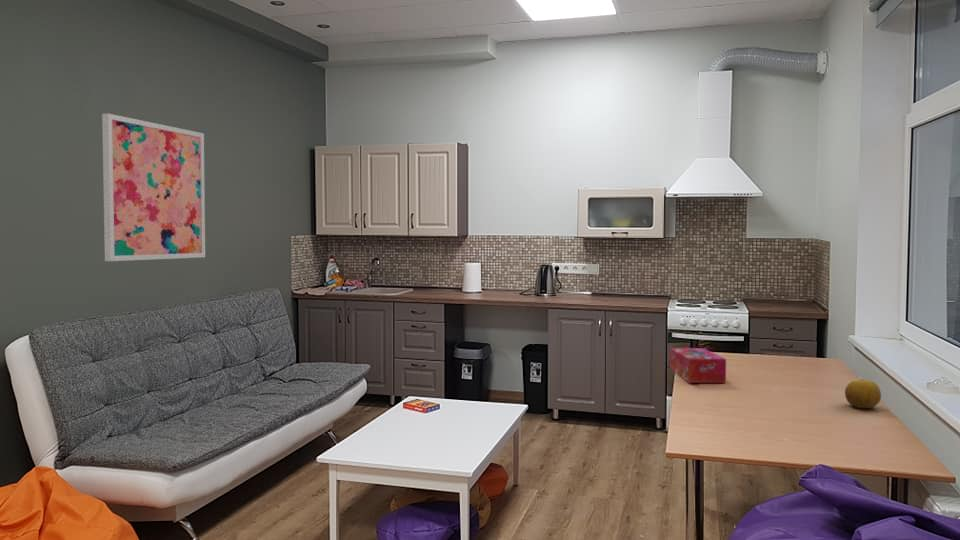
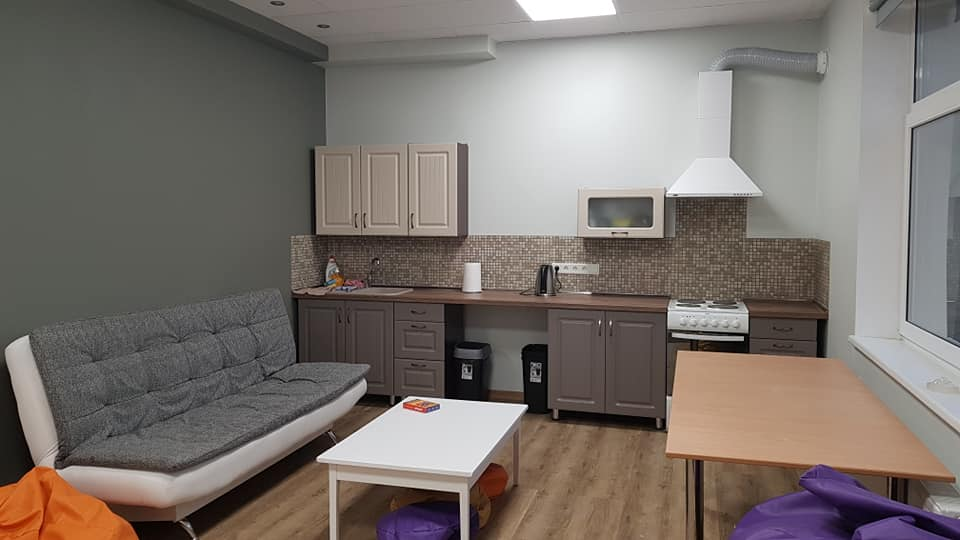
- wall art [101,112,206,262]
- tissue box [669,347,727,384]
- fruit [844,379,882,409]
